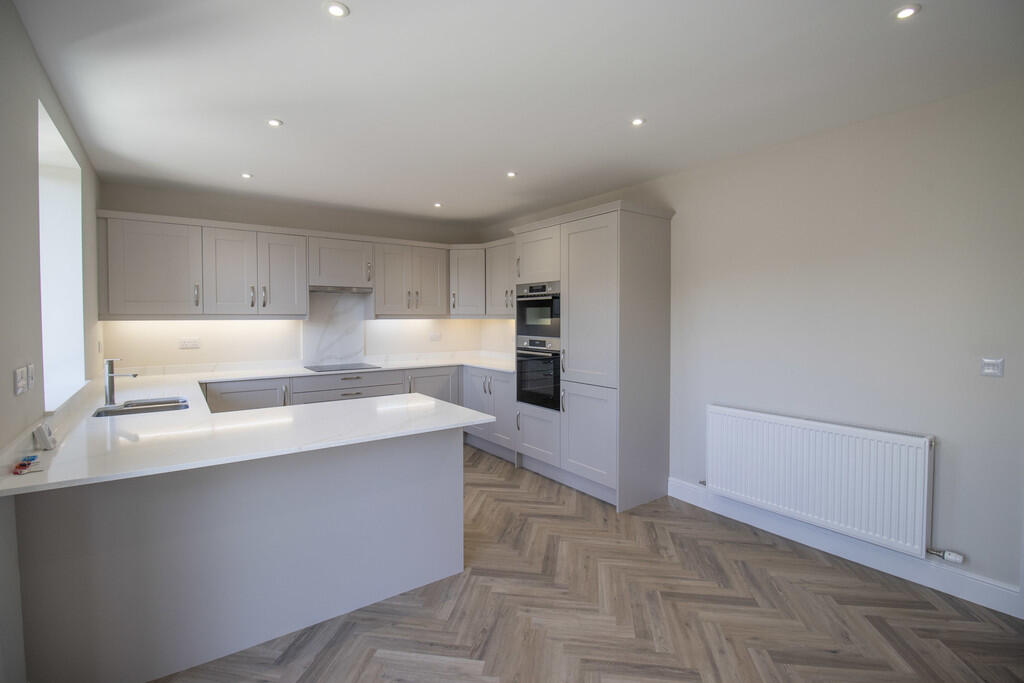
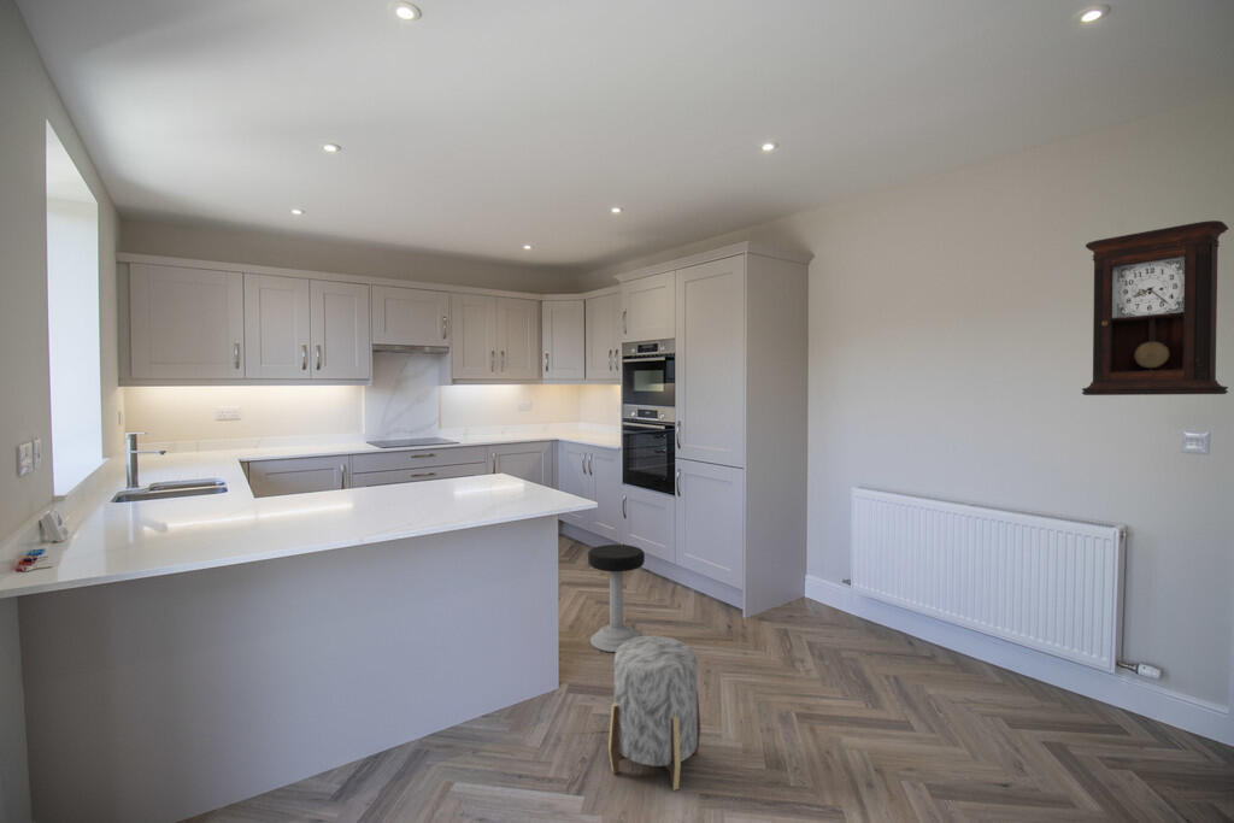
+ pendulum clock [1081,219,1229,396]
+ stool [587,543,646,653]
+ stool [607,635,701,790]
